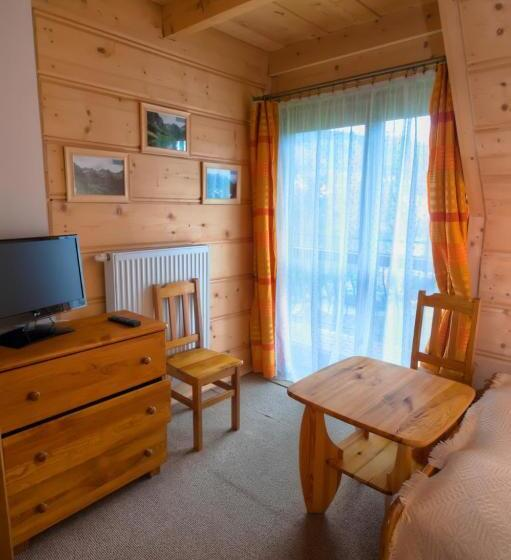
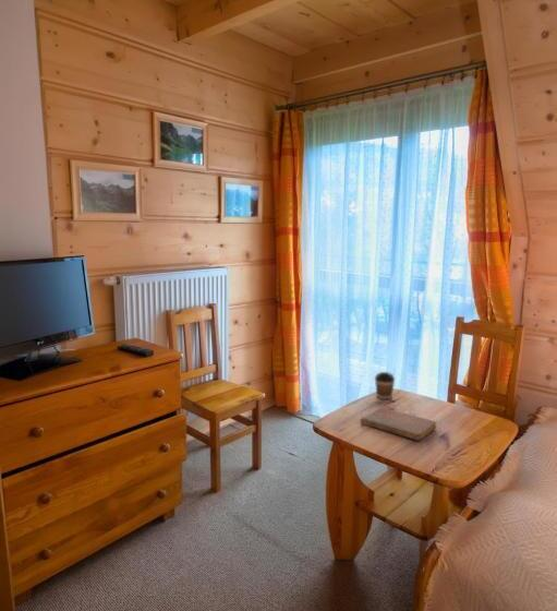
+ coffee cup [374,371,396,400]
+ notebook [360,407,437,442]
